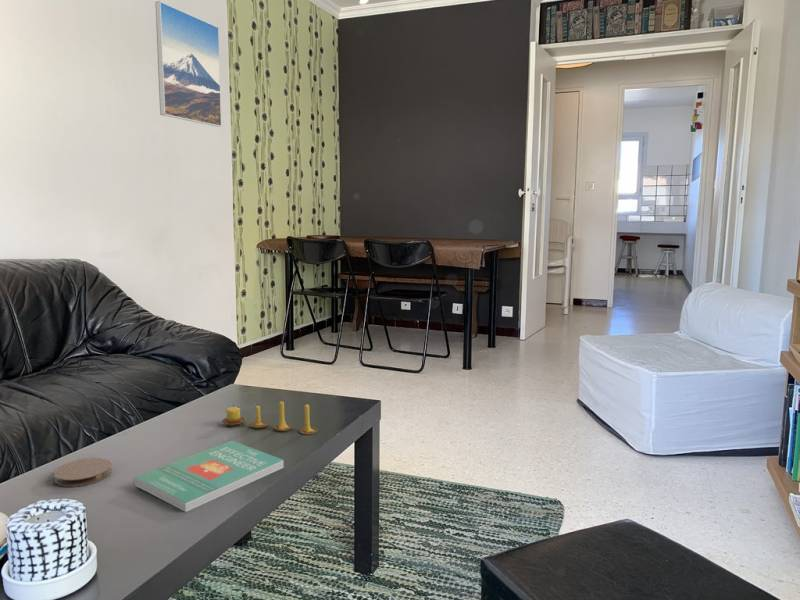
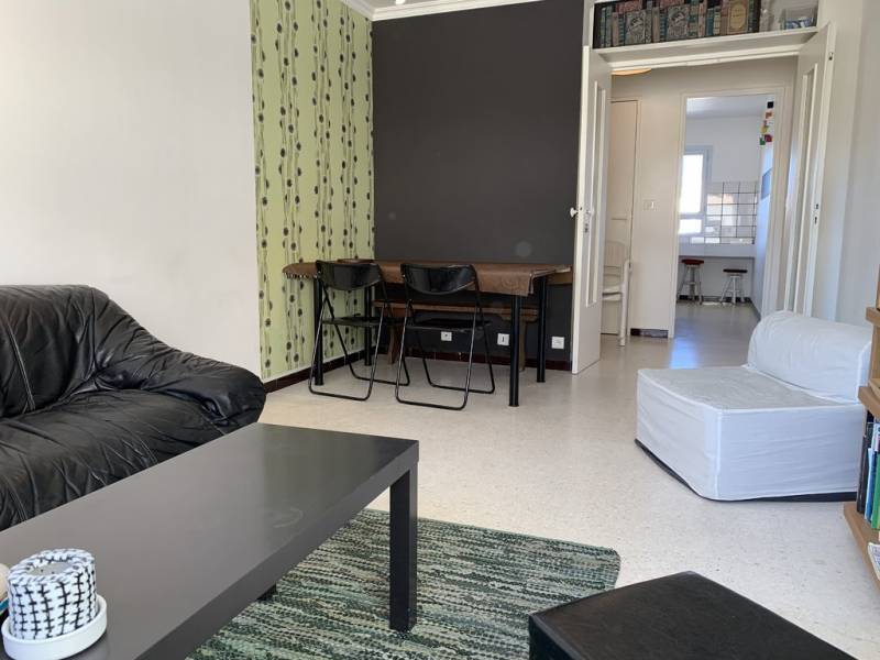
- candle [221,398,319,436]
- book [133,440,285,513]
- coaster [53,457,113,488]
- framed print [154,0,222,128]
